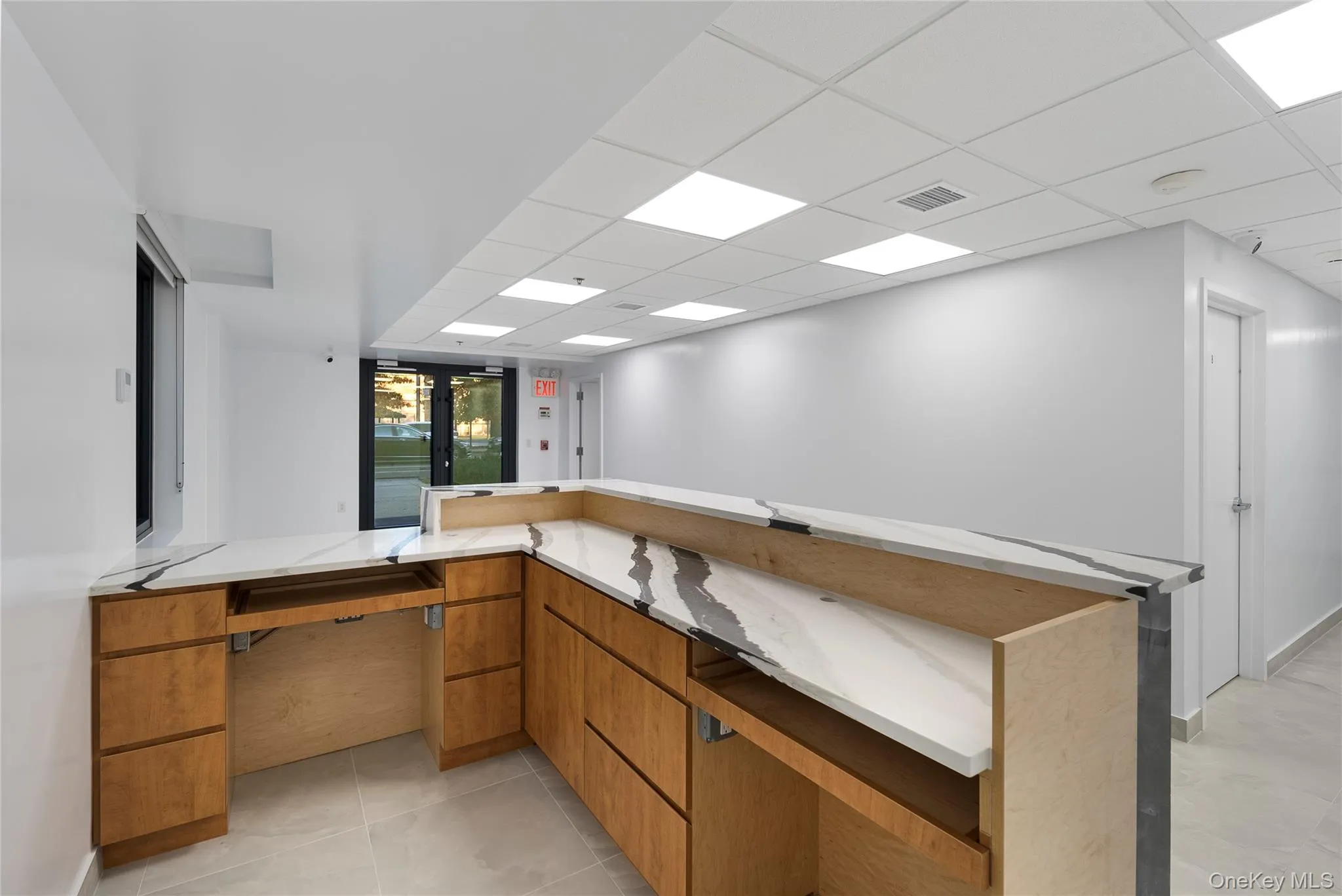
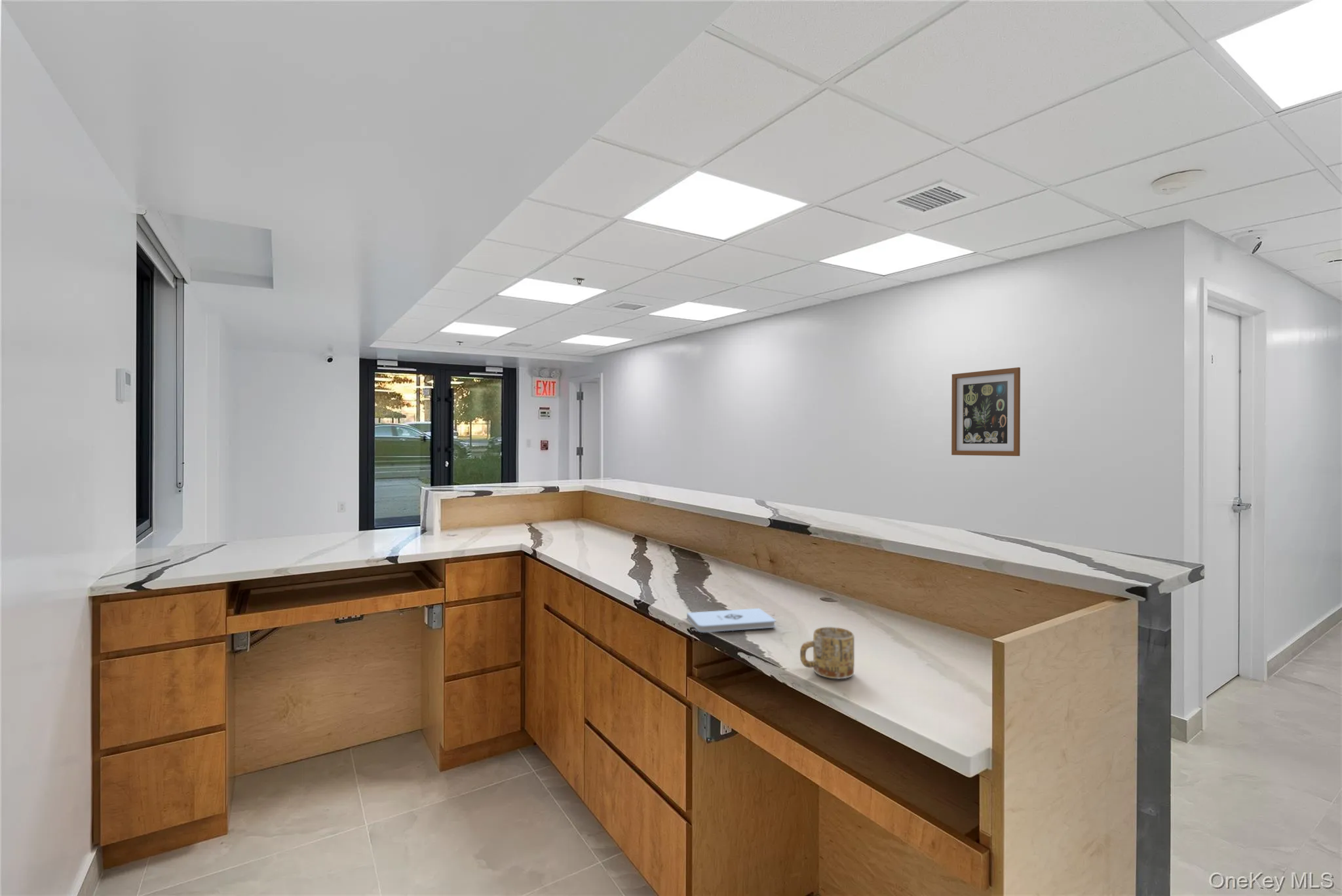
+ notepad [686,608,776,633]
+ mug [799,626,855,679]
+ wall art [951,367,1021,457]
